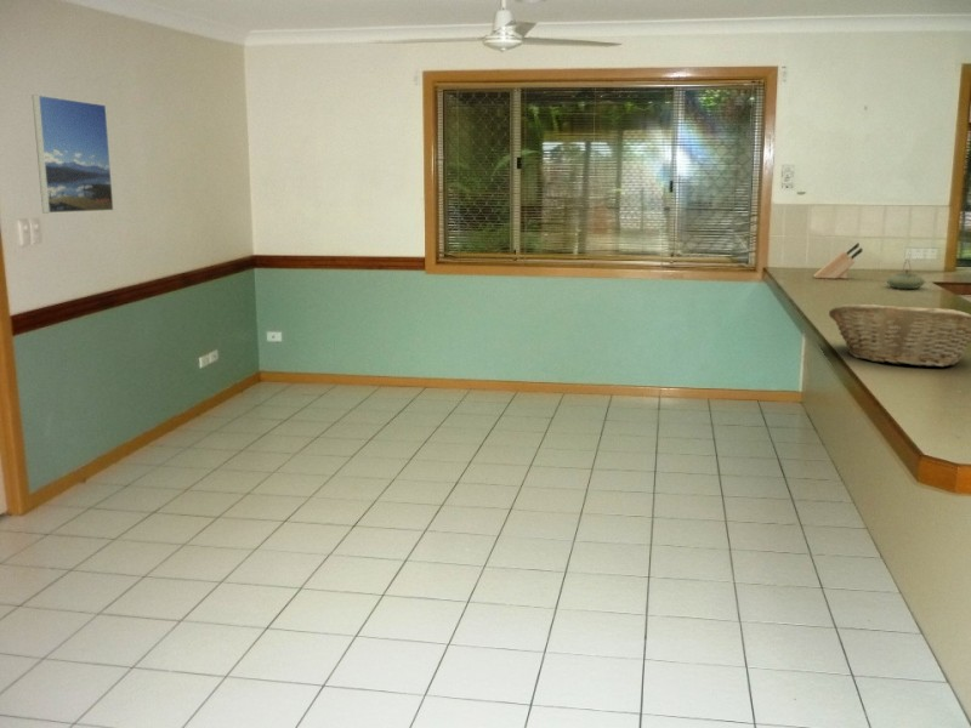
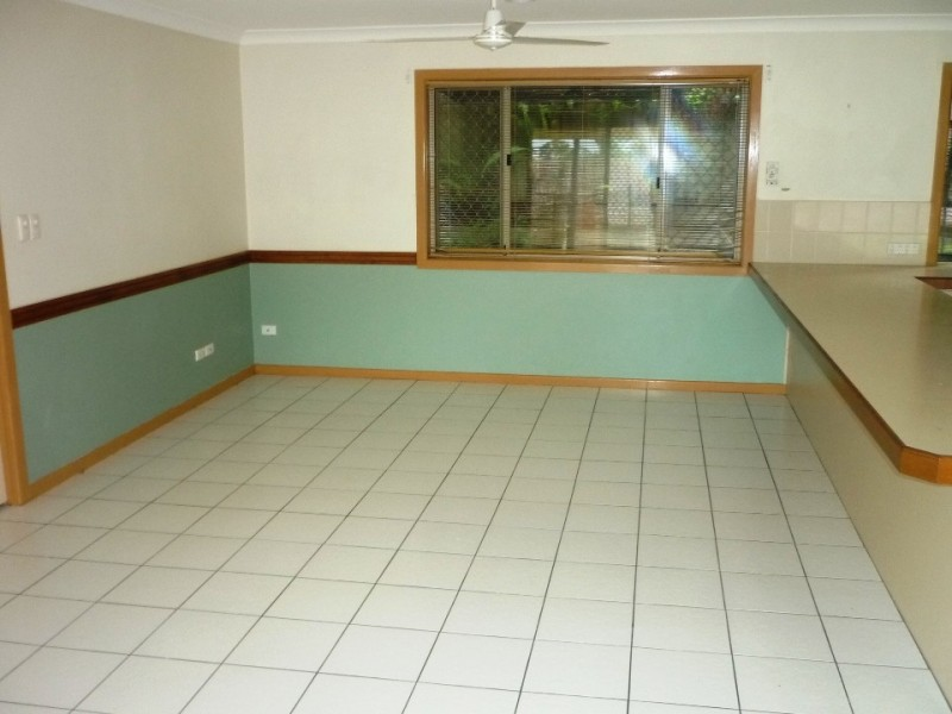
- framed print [32,93,115,215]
- knife block [812,241,864,280]
- fruit basket [828,302,971,368]
- teapot [885,258,926,290]
